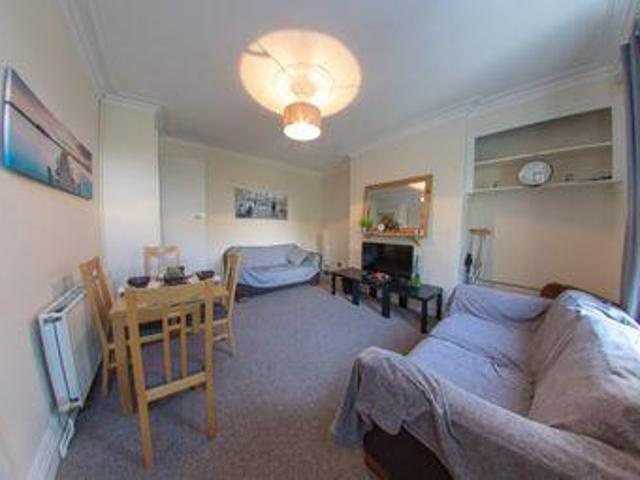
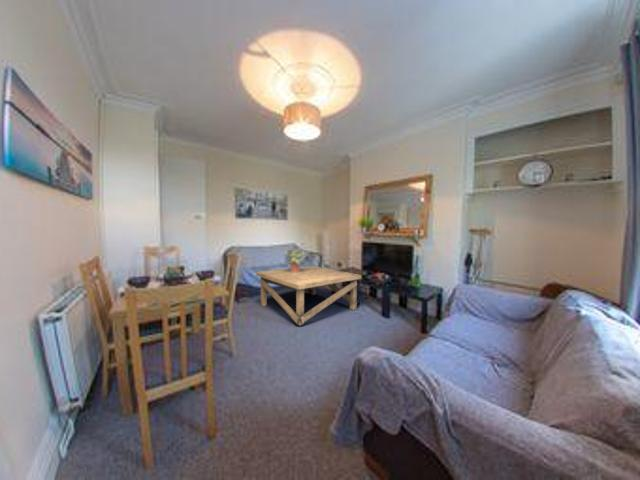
+ potted plant [283,248,307,273]
+ coffee table [255,265,362,326]
